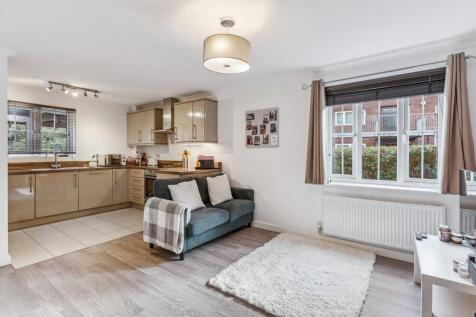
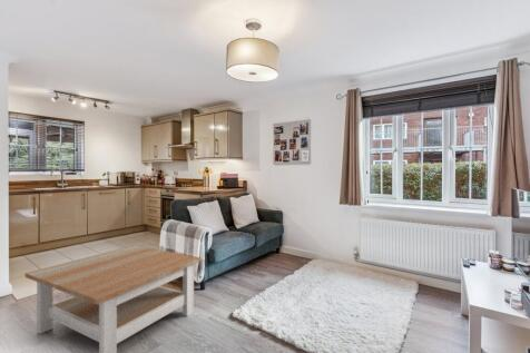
+ coffee table [24,244,203,353]
